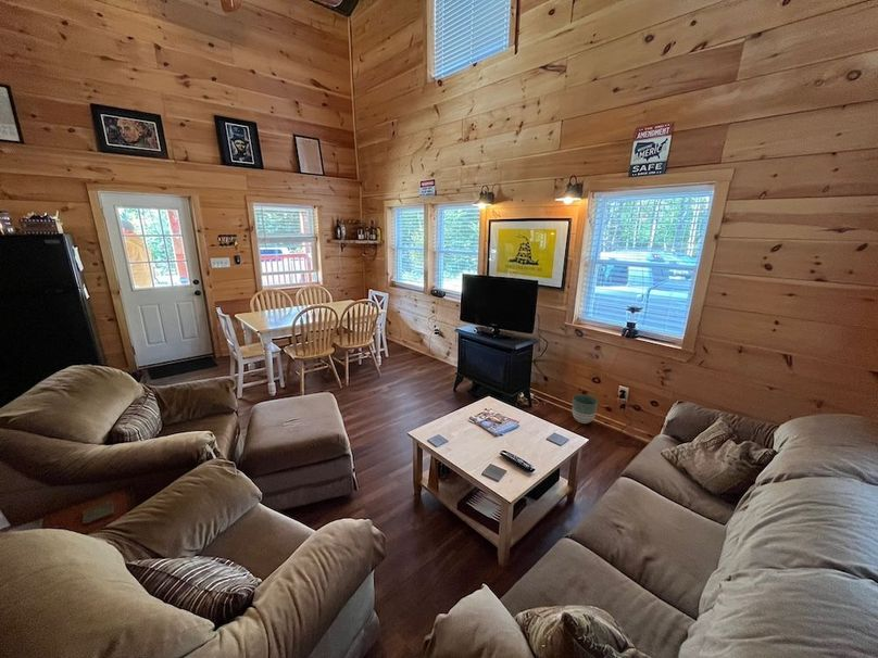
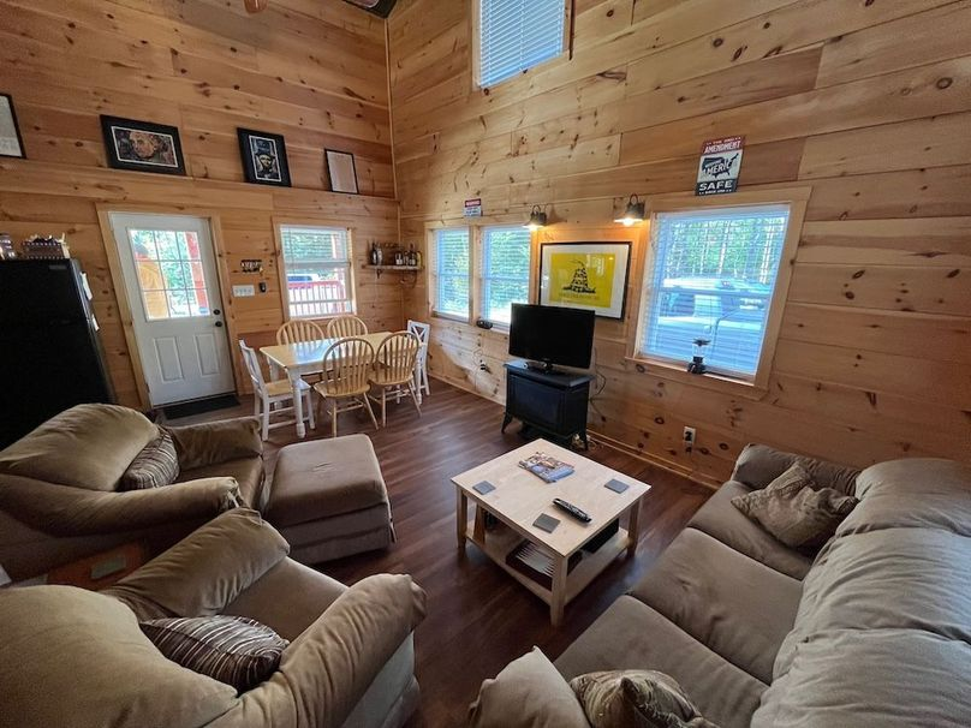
- planter [572,393,599,425]
